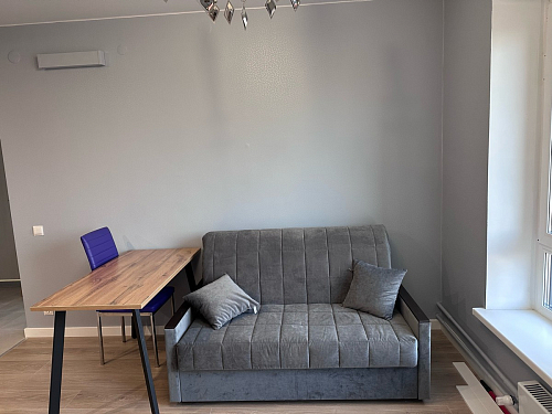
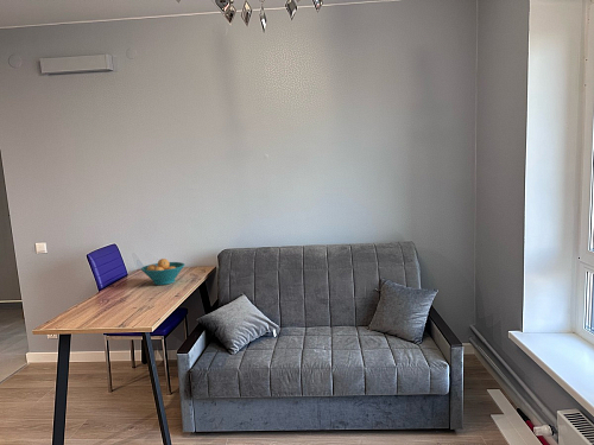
+ fruit bowl [140,258,185,286]
